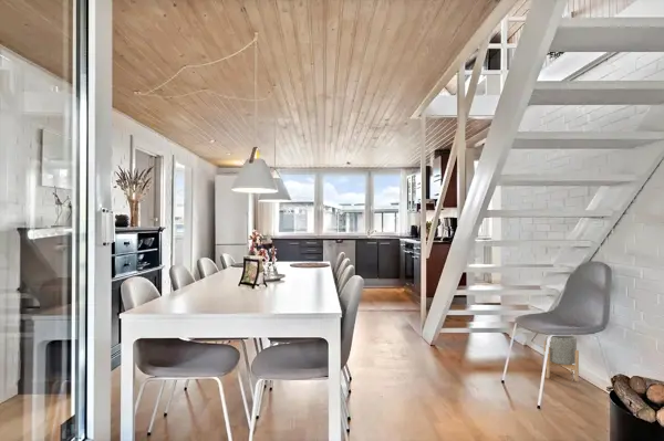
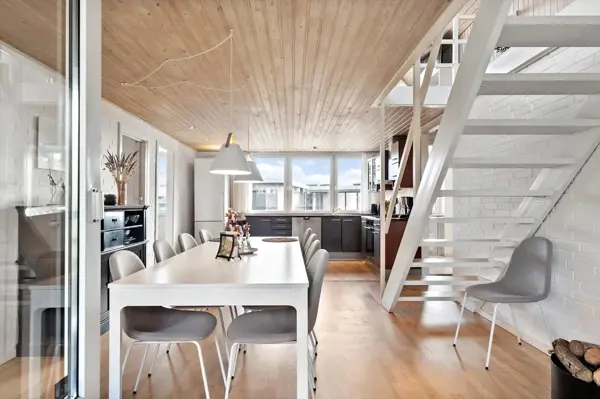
- planter [542,335,580,382]
